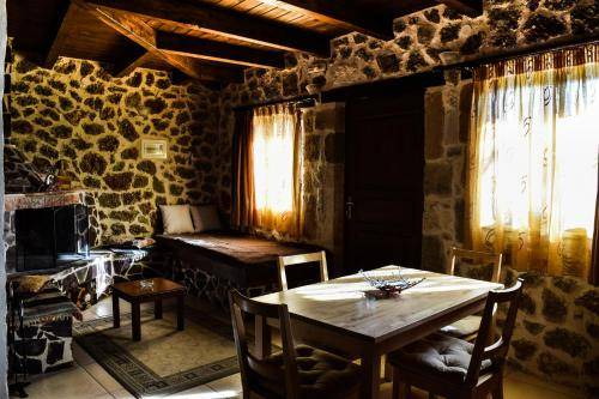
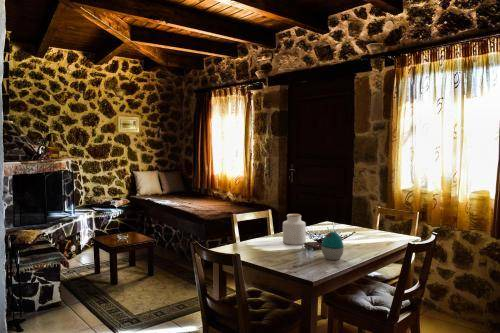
+ jar [282,213,307,246]
+ decorative egg [321,231,345,261]
